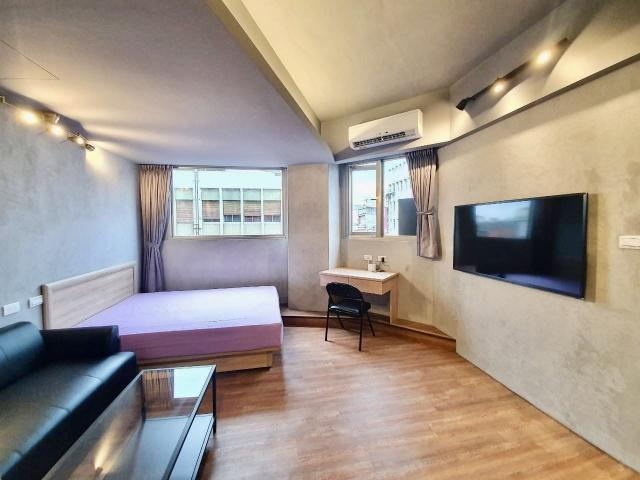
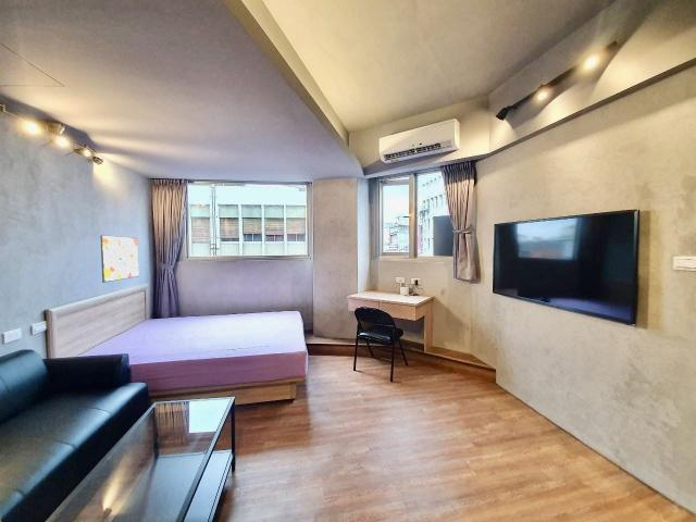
+ wall art [100,234,140,284]
